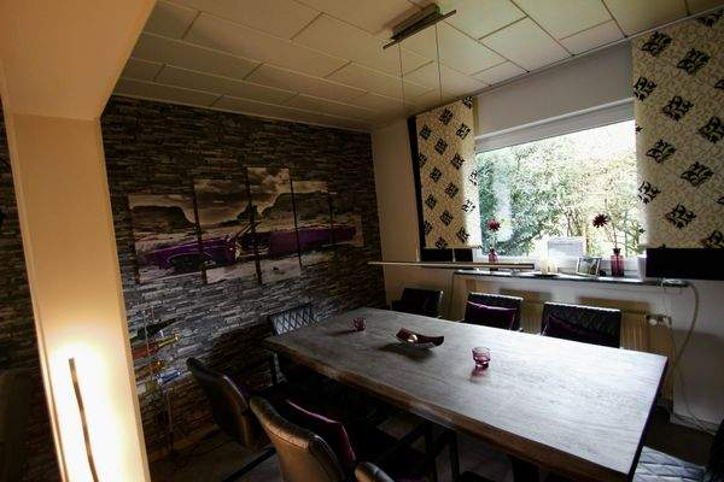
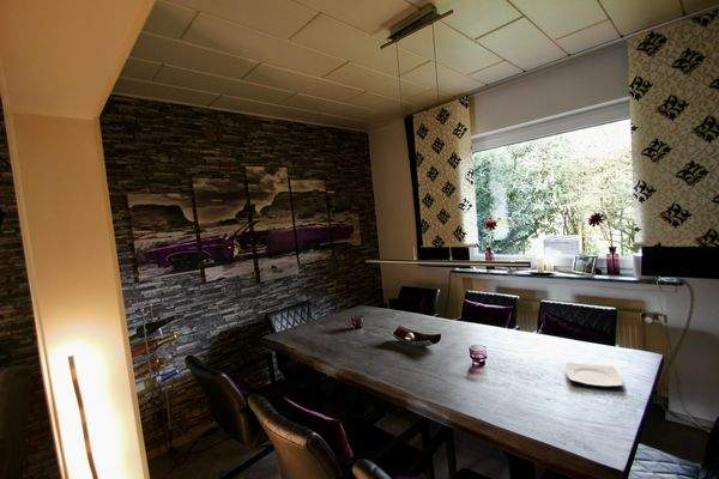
+ plate [564,362,624,388]
